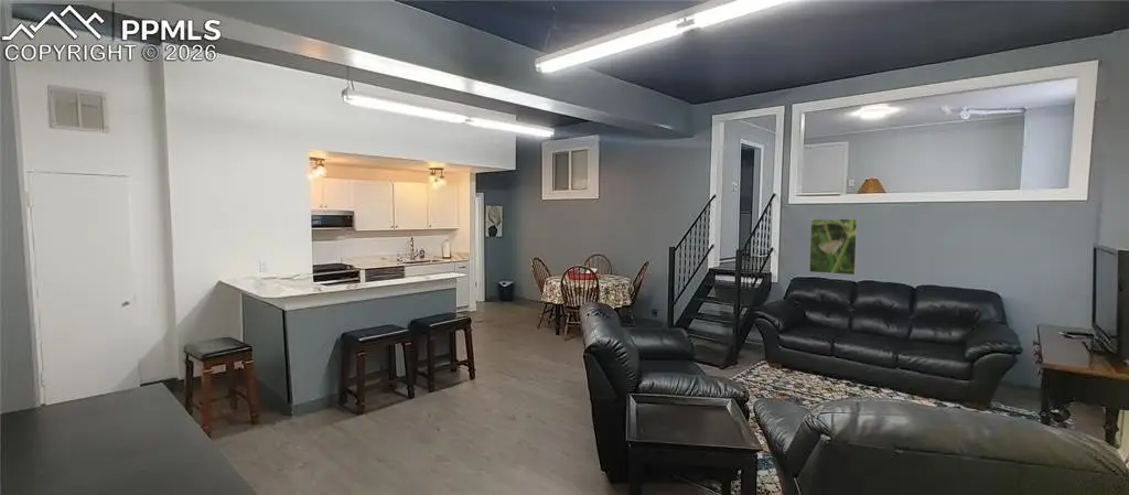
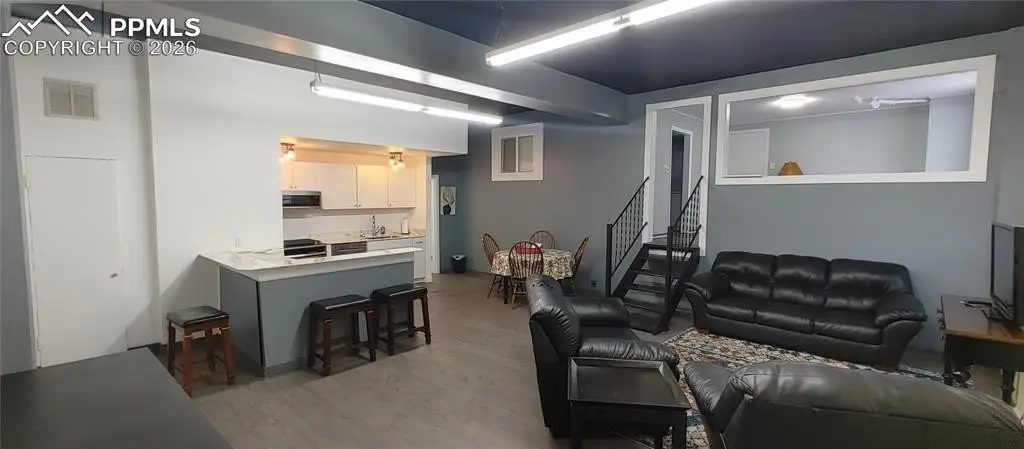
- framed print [808,217,859,276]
